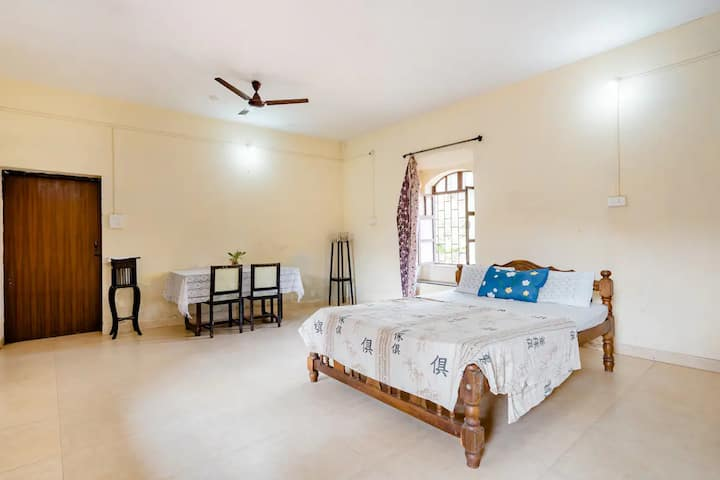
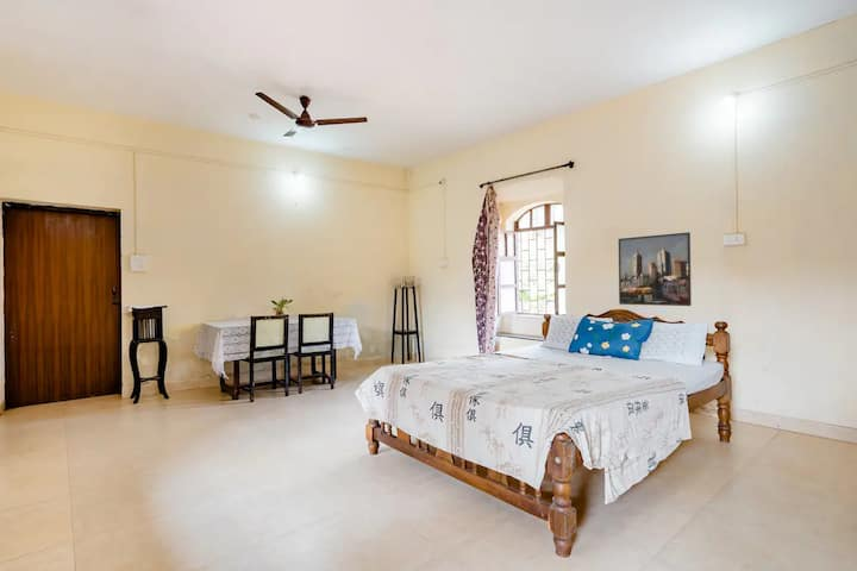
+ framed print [618,231,693,307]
